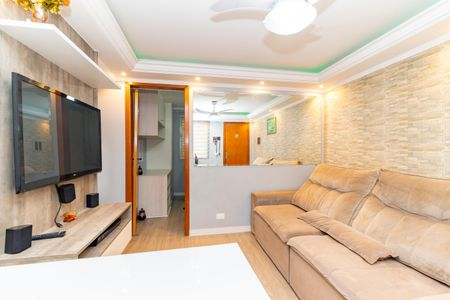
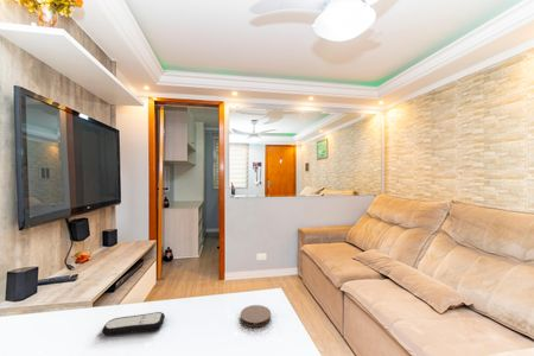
+ coaster [240,304,272,329]
+ remote control [101,311,166,337]
